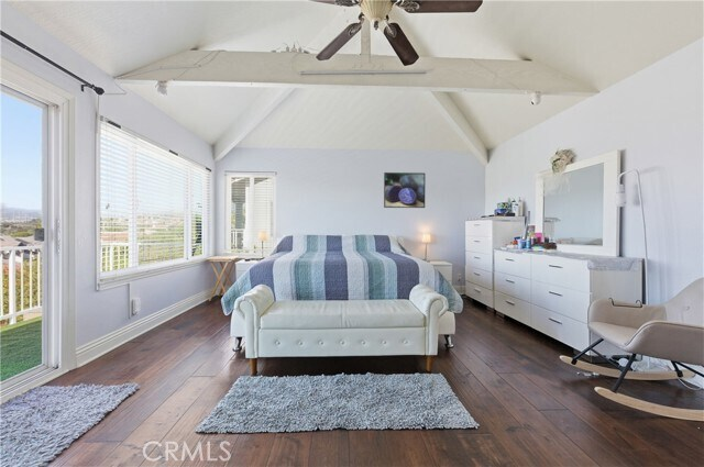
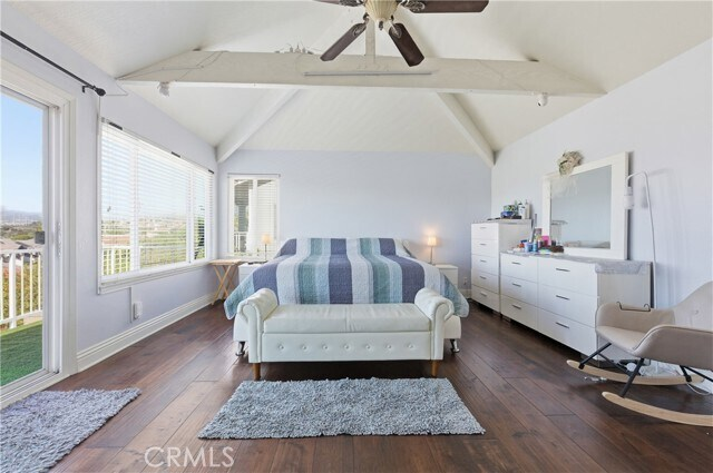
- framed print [383,171,426,209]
